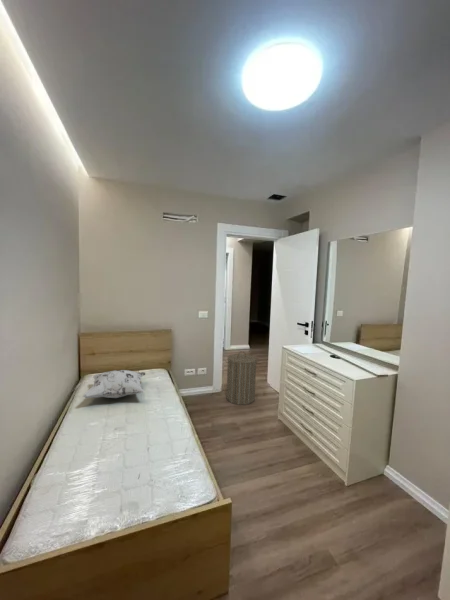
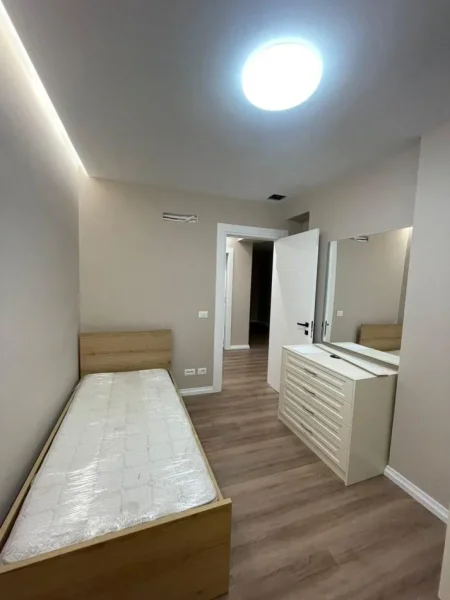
- laundry hamper [224,350,260,406]
- decorative pillow [82,369,146,399]
